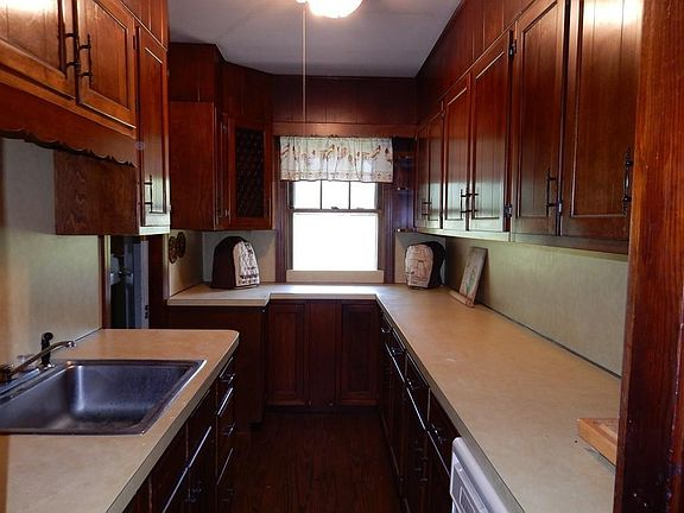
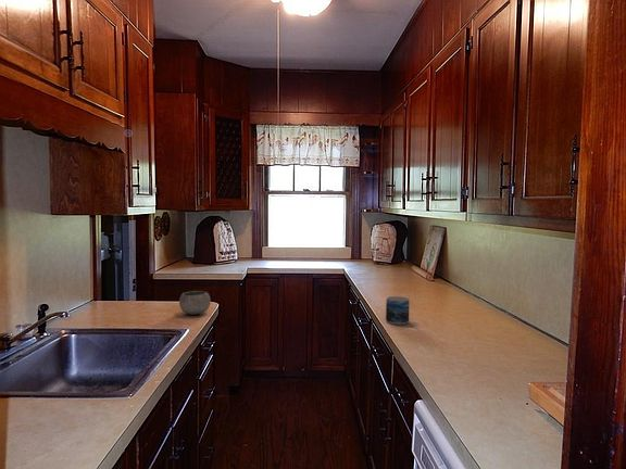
+ bowl [178,290,212,316]
+ mug [385,295,410,326]
